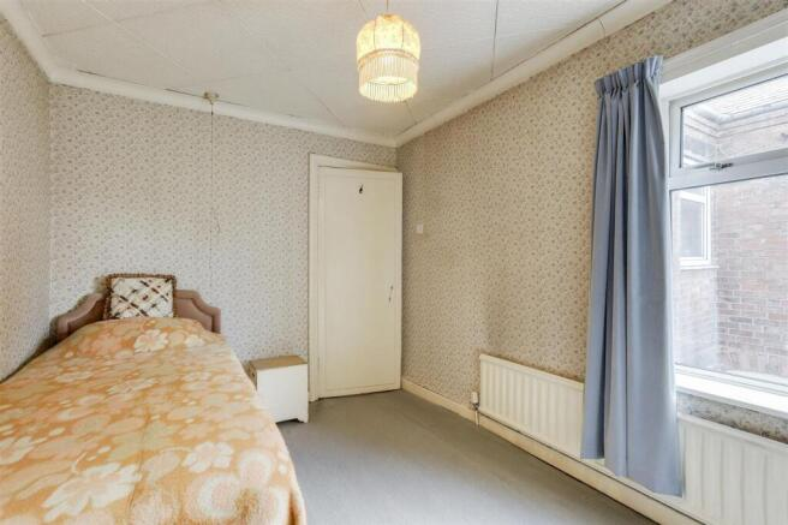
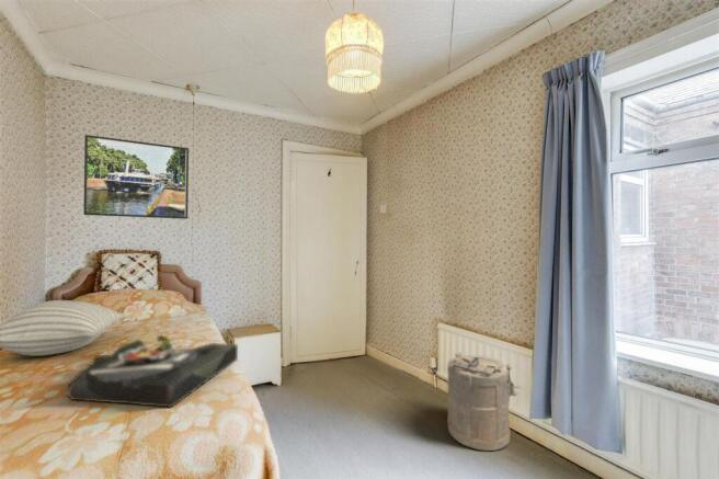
+ serving tray [66,334,239,409]
+ laundry hamper [446,351,521,452]
+ pillow [0,299,126,357]
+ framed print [82,134,190,220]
